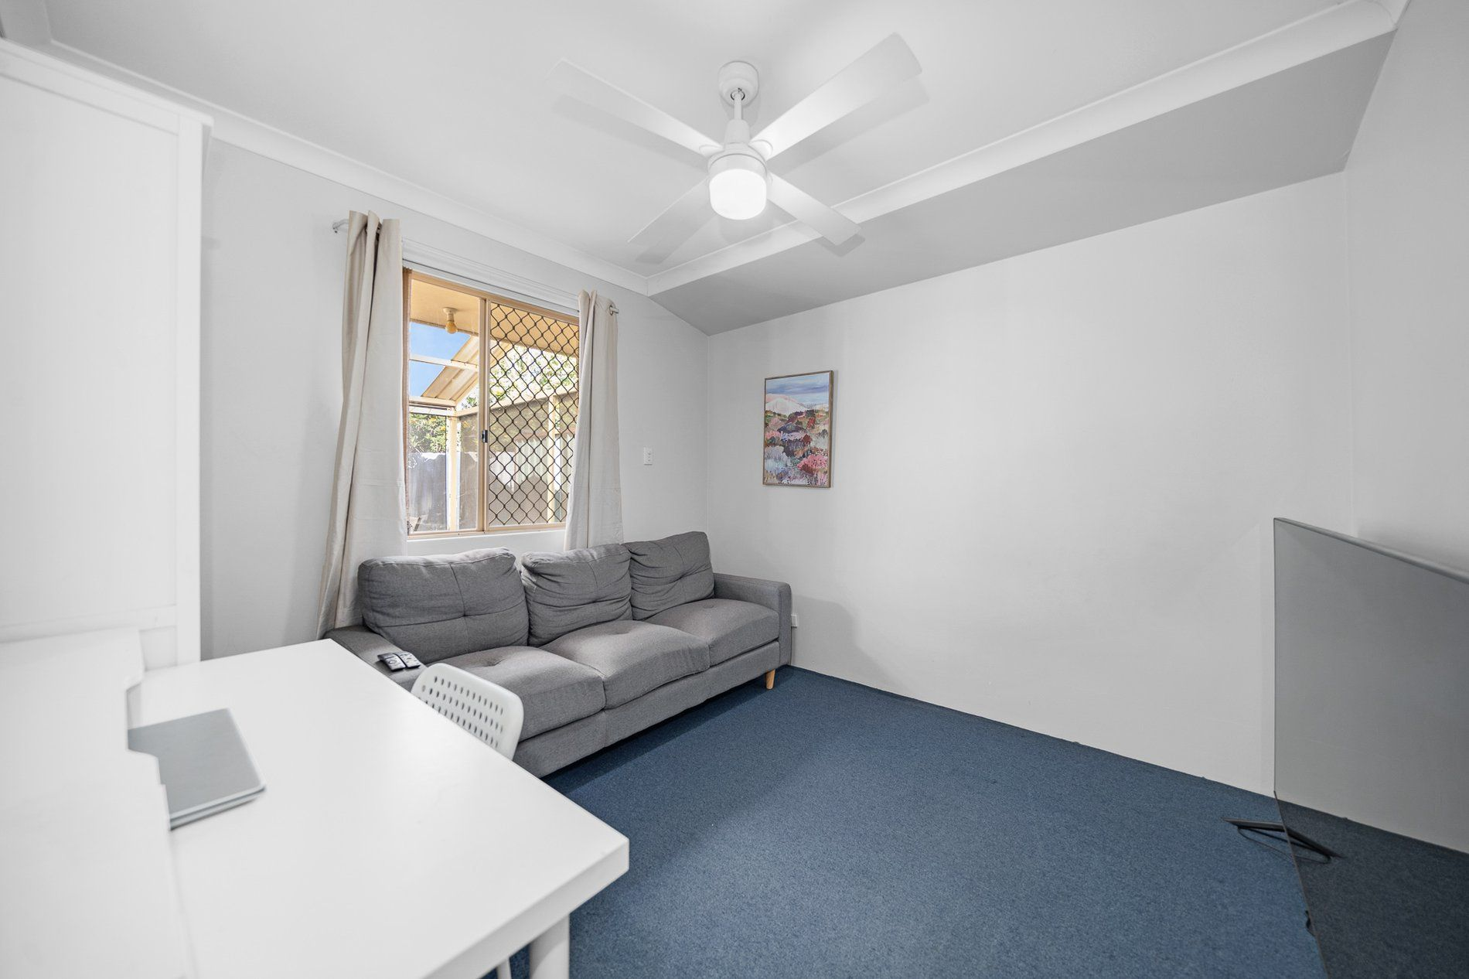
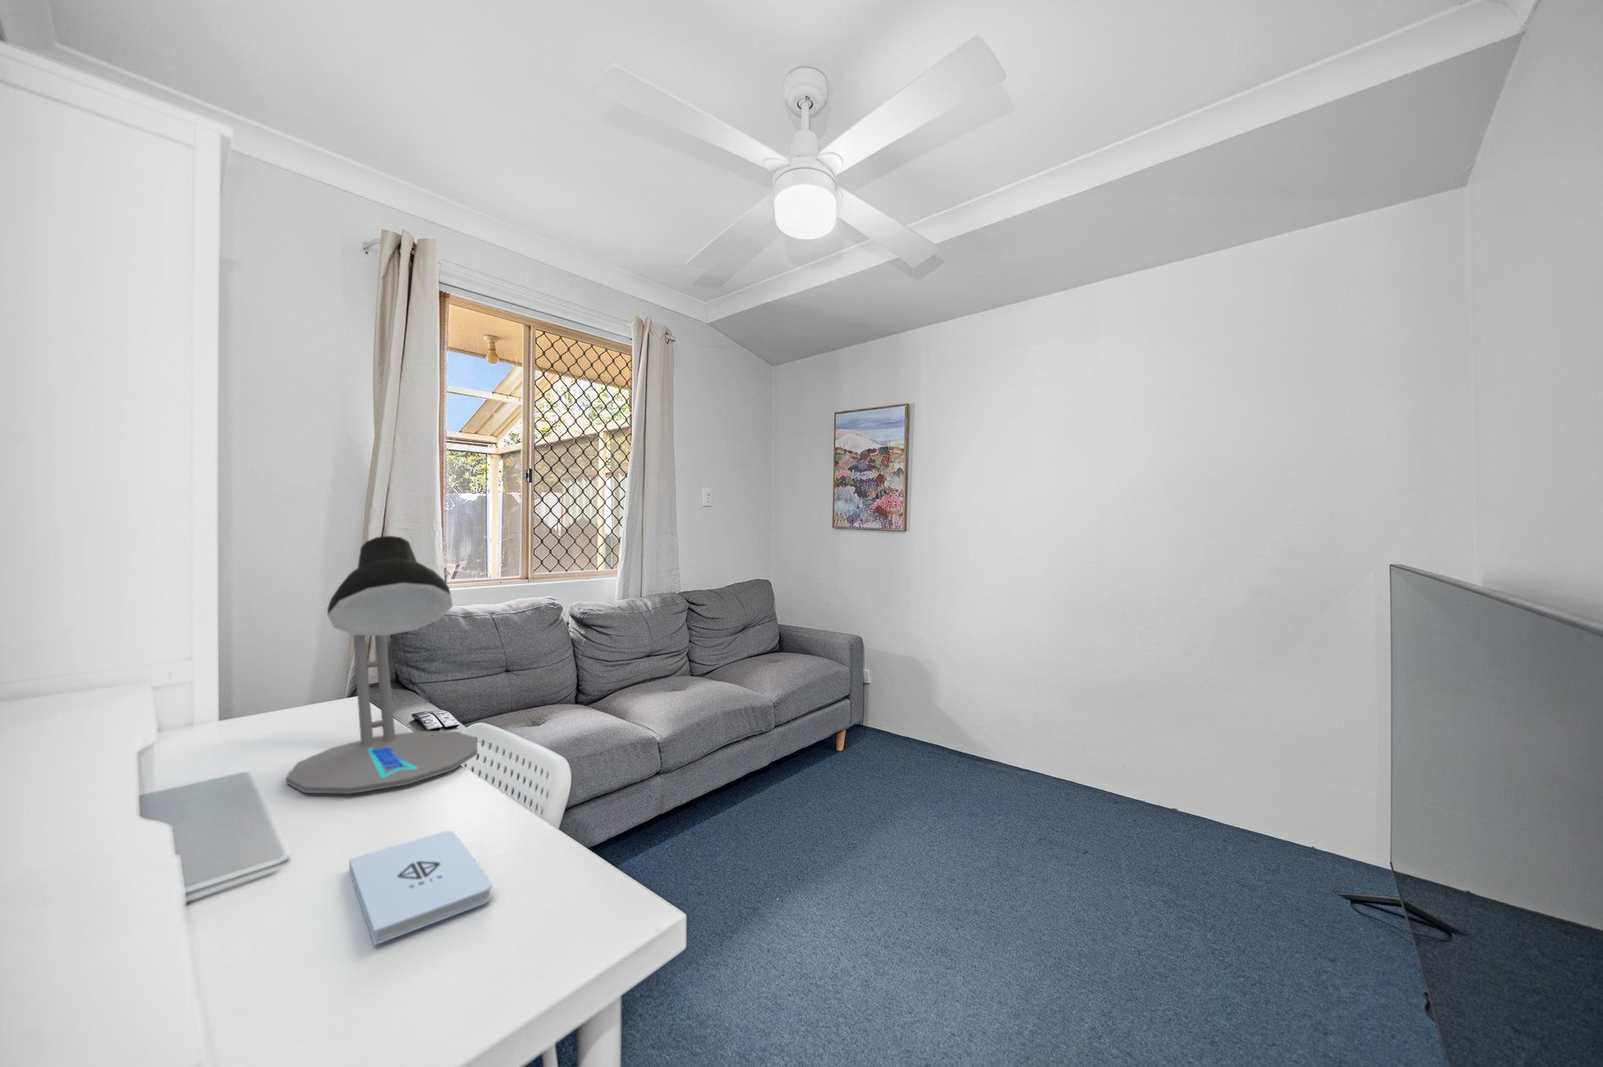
+ notepad [348,830,492,946]
+ desk lamp [285,535,478,794]
